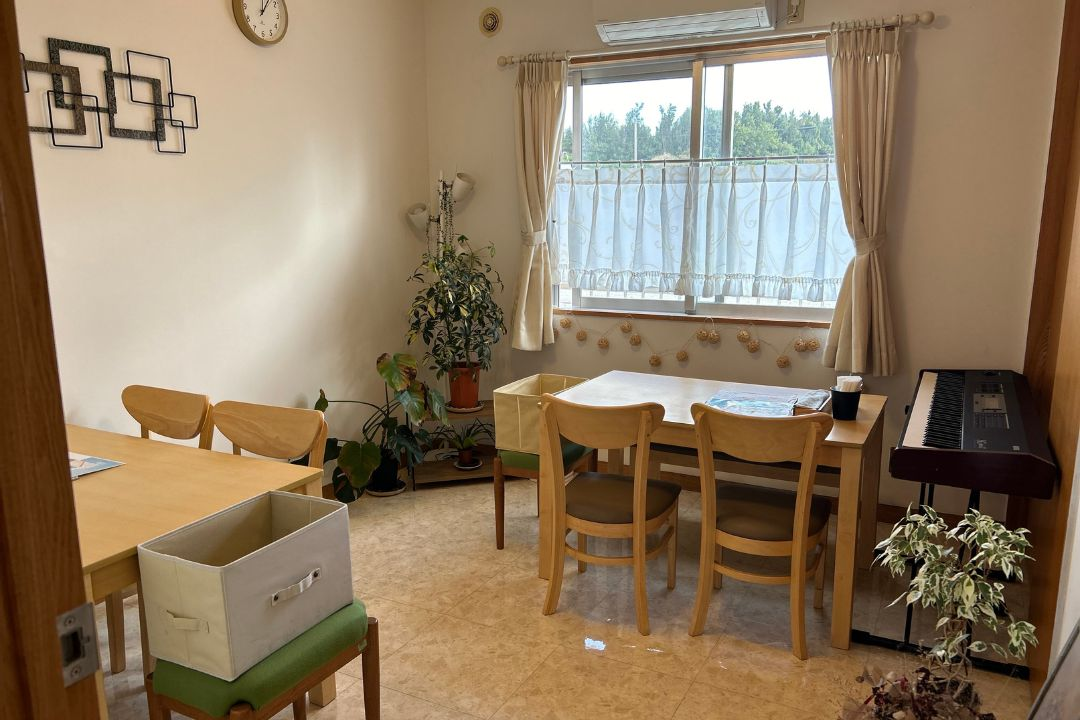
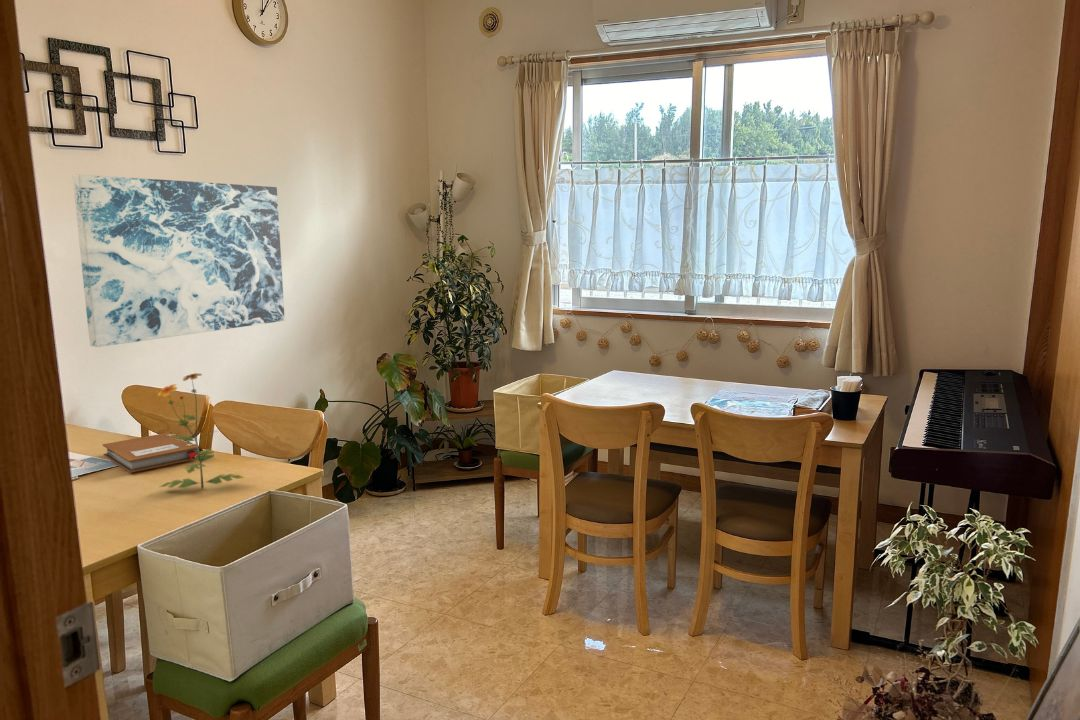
+ flower [157,372,245,489]
+ notebook [102,432,204,474]
+ wall art [72,173,286,348]
